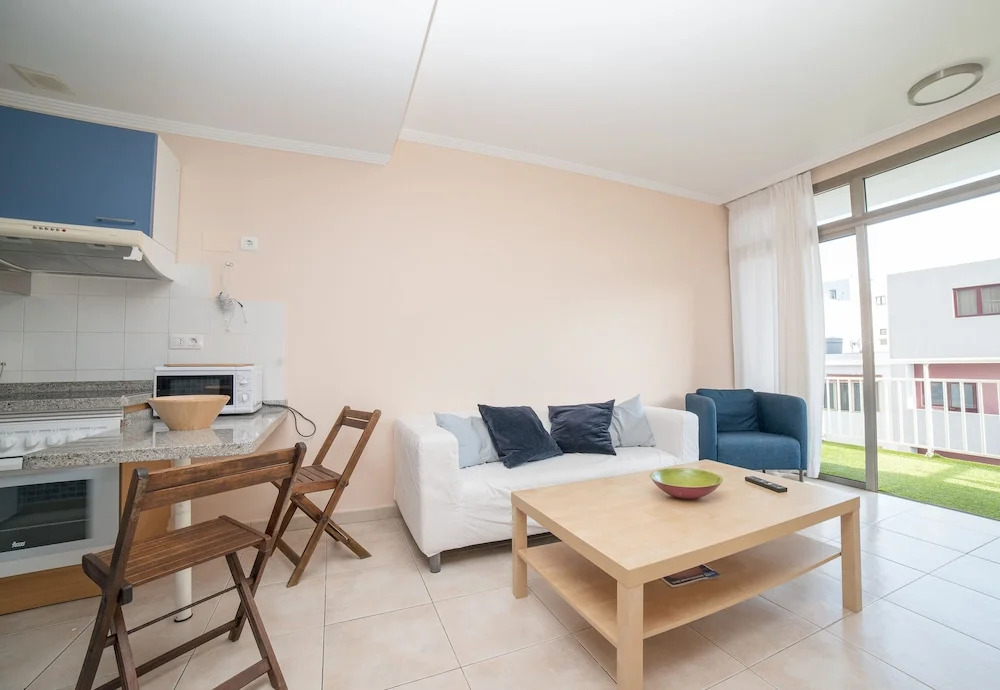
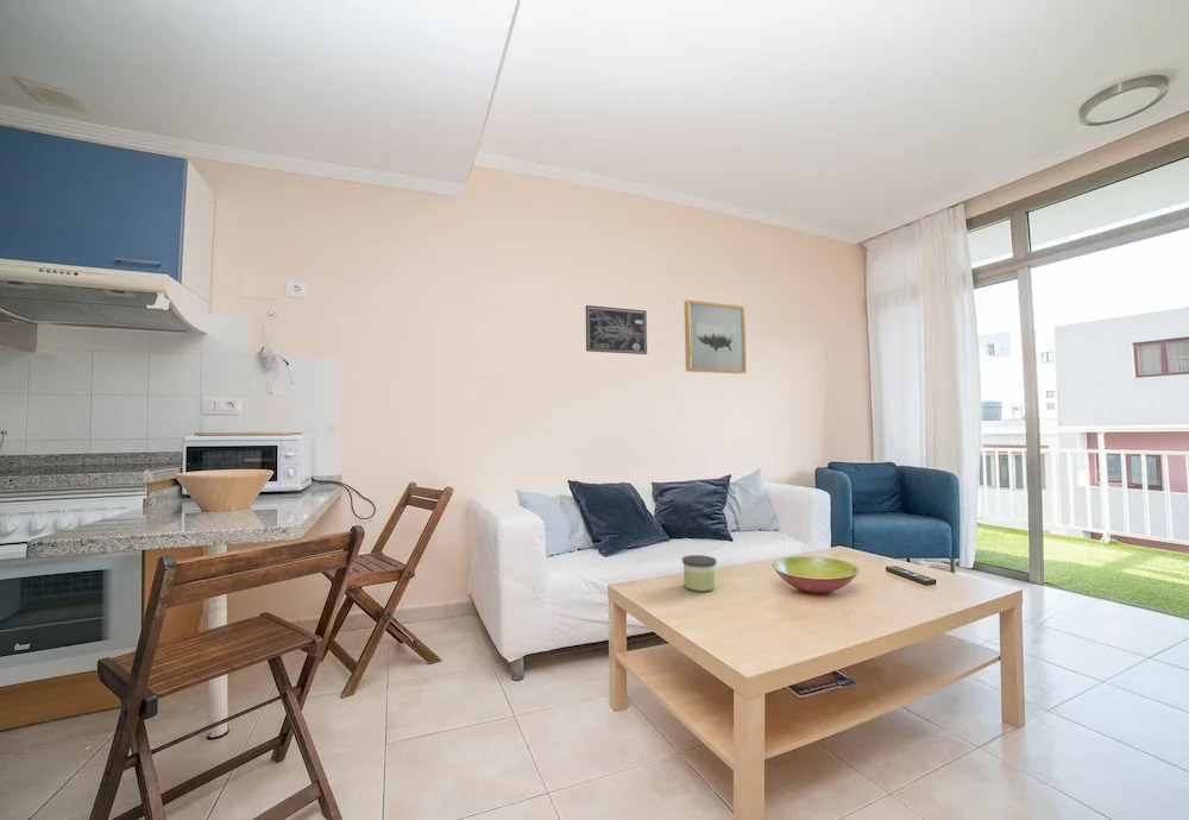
+ wall art [684,299,748,376]
+ candle [681,554,718,592]
+ wall art [585,304,648,355]
